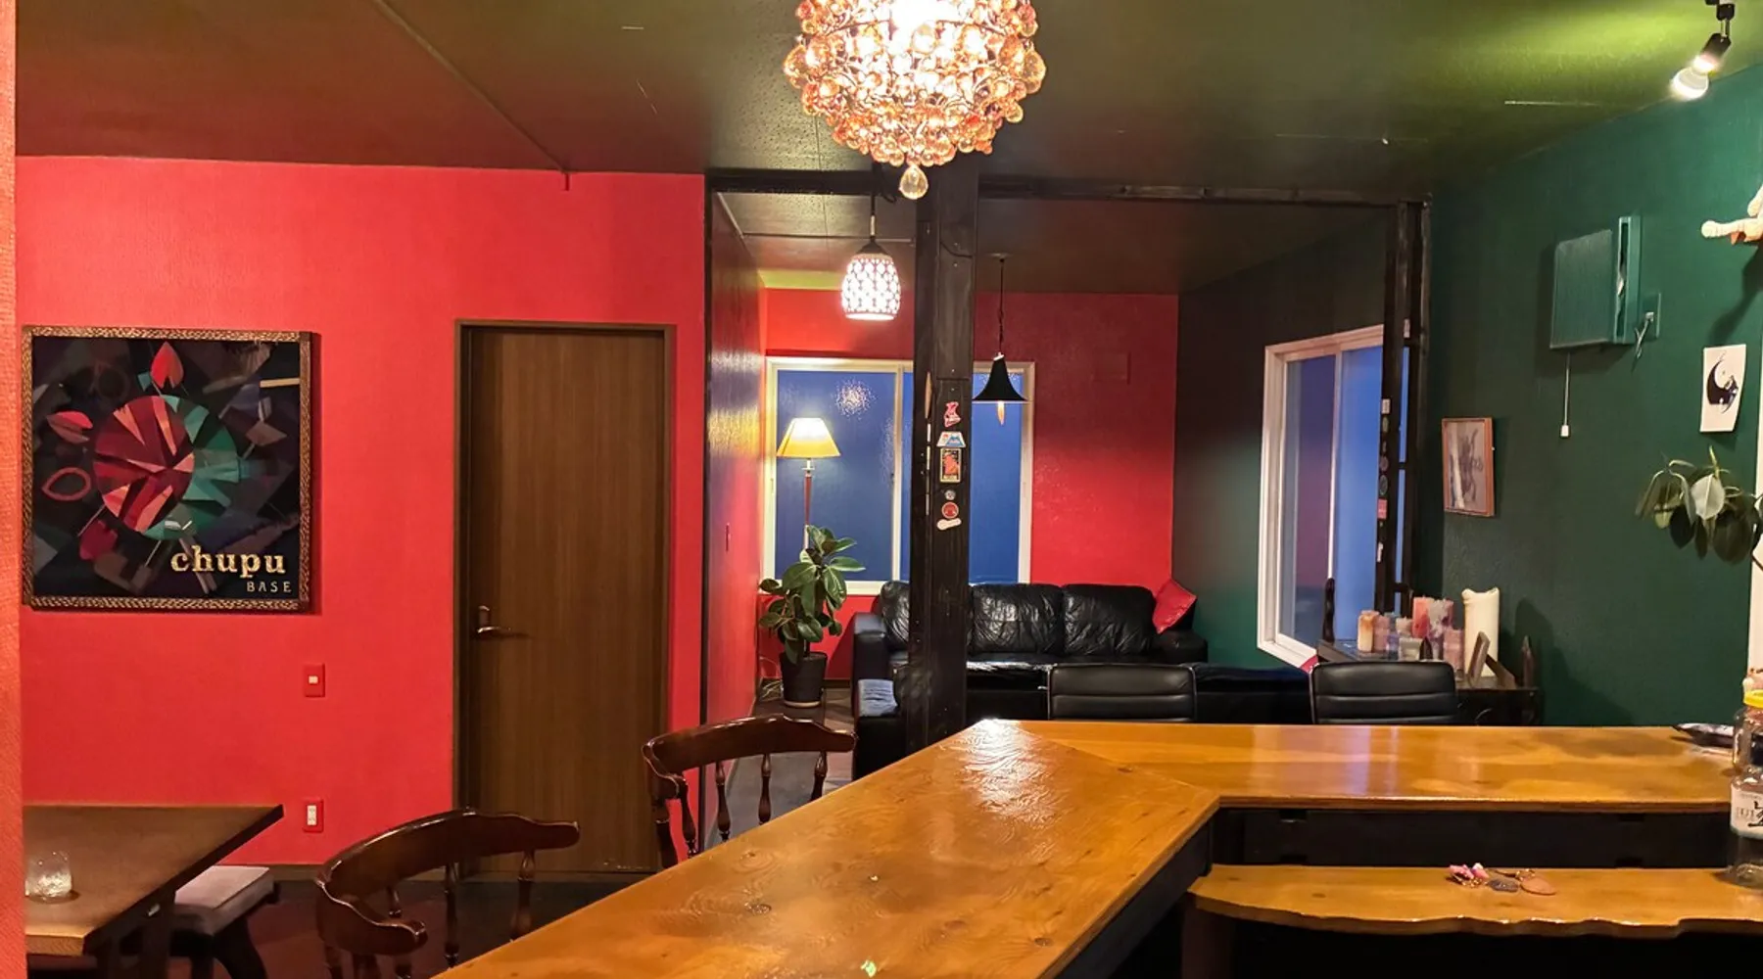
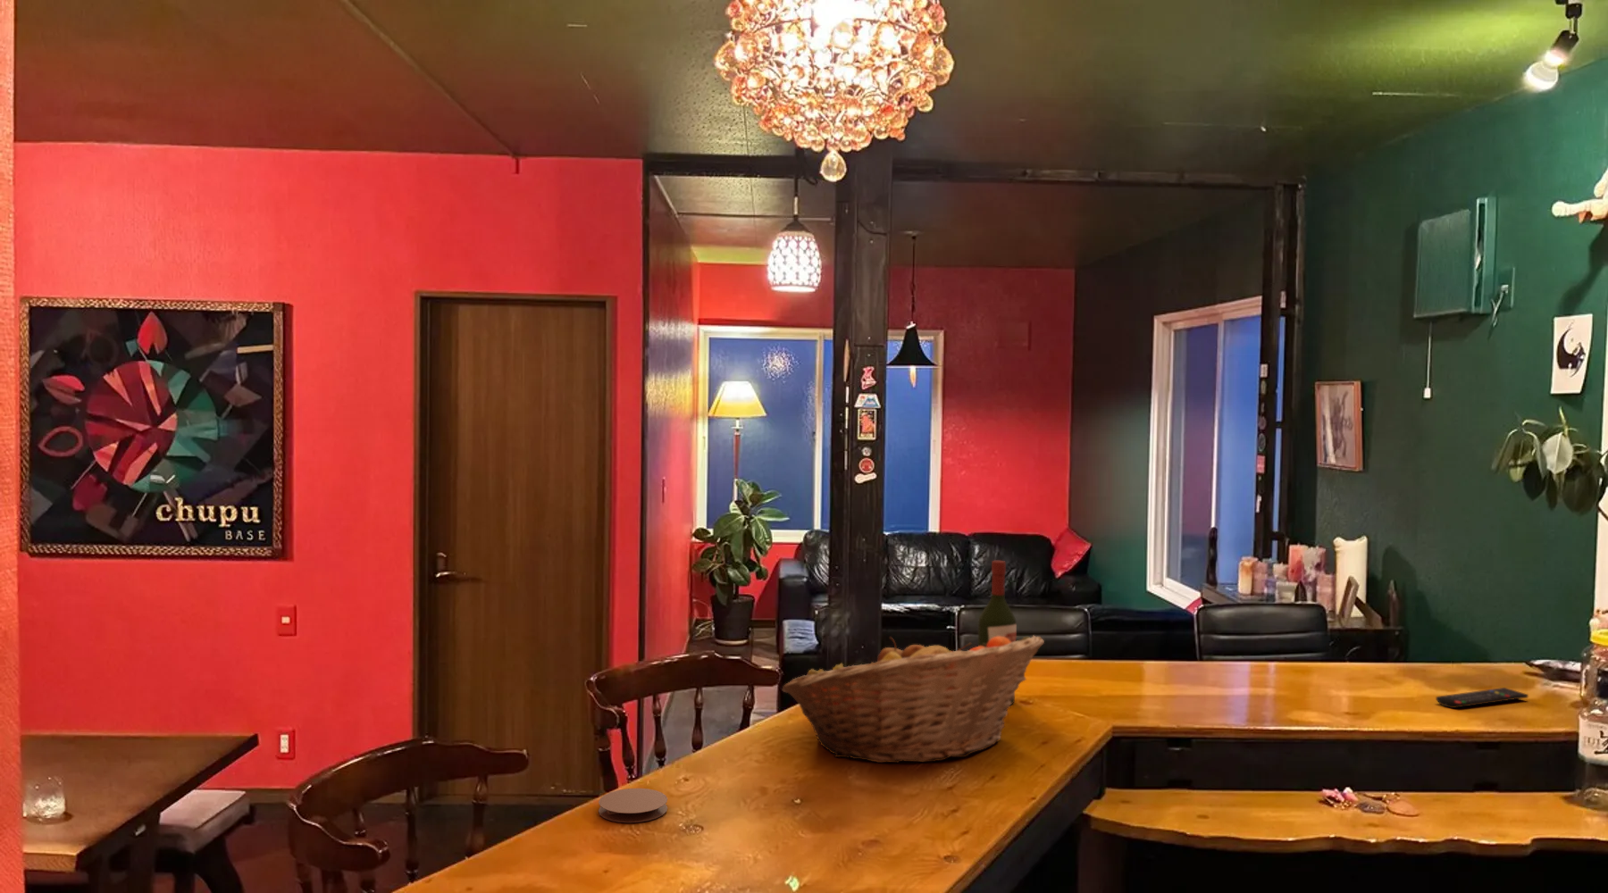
+ coaster [597,787,669,824]
+ fruit basket [782,635,1045,763]
+ remote control [1434,686,1530,709]
+ wine bottle [978,560,1017,705]
